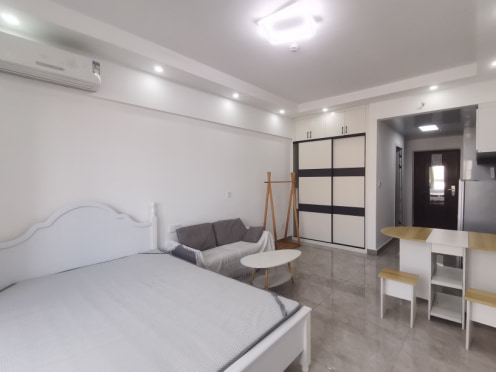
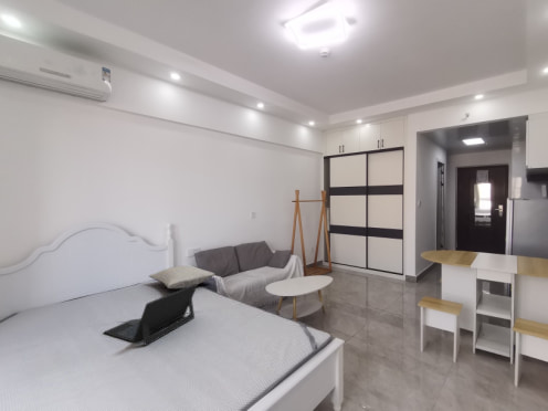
+ pillow [148,265,215,289]
+ laptop [103,284,198,347]
